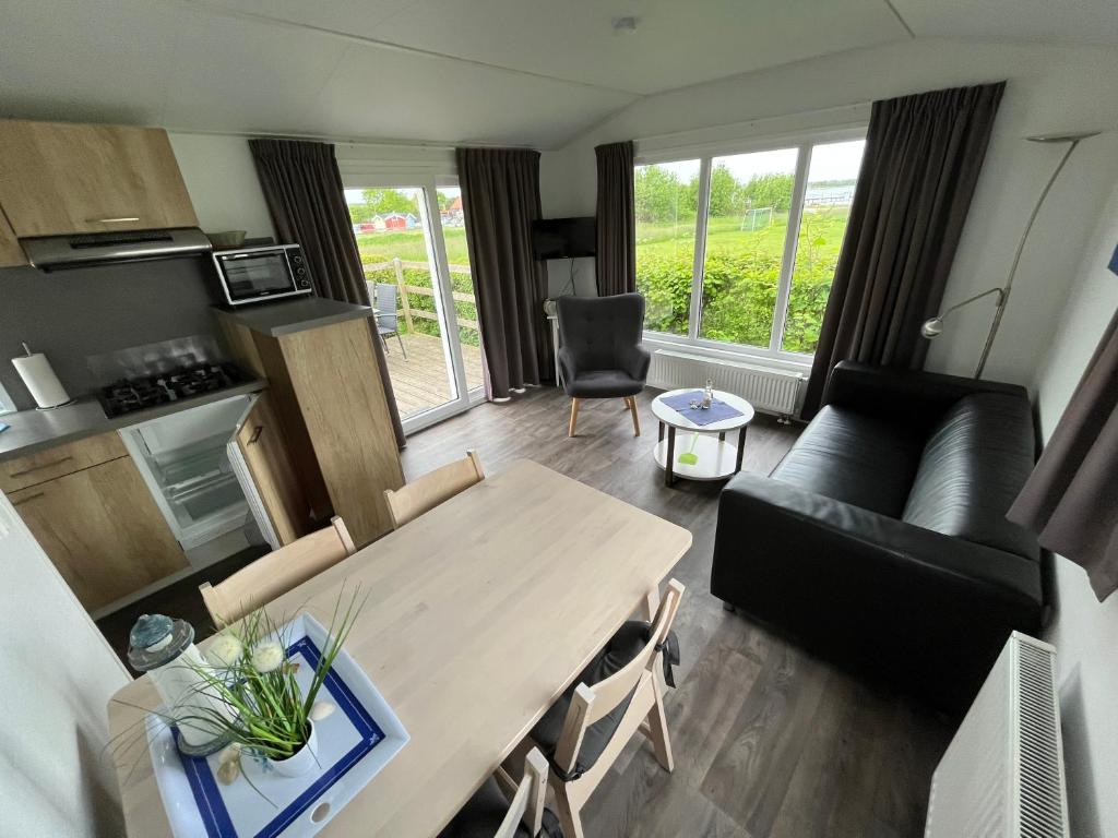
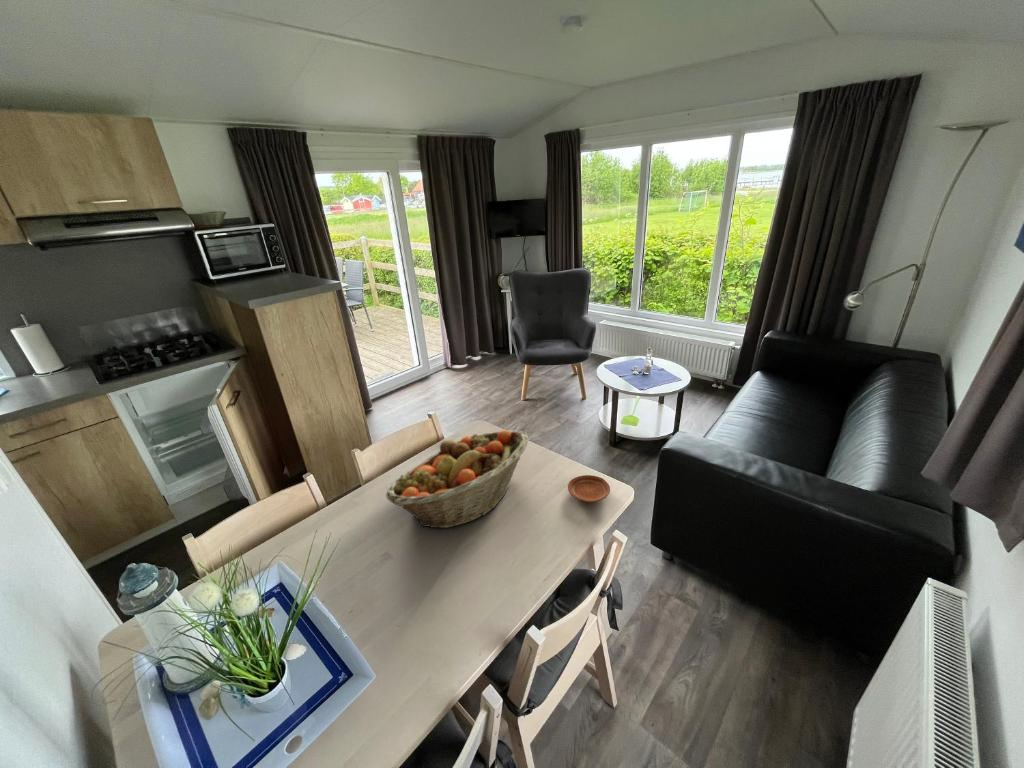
+ fruit basket [385,429,529,529]
+ plate [567,474,611,503]
